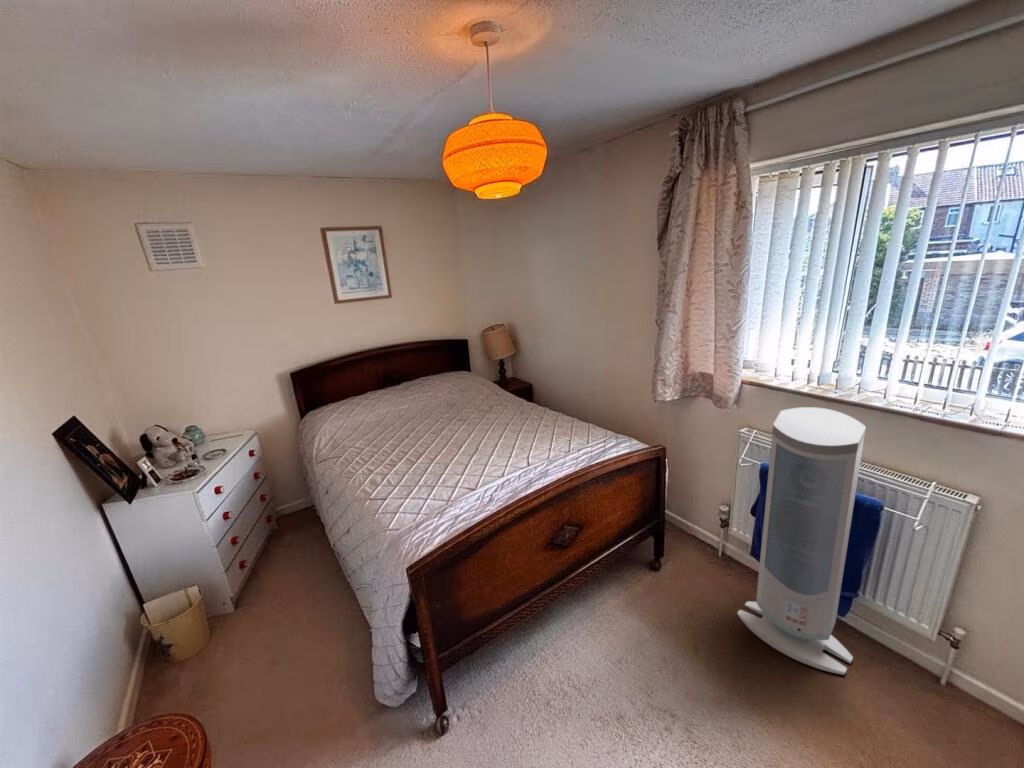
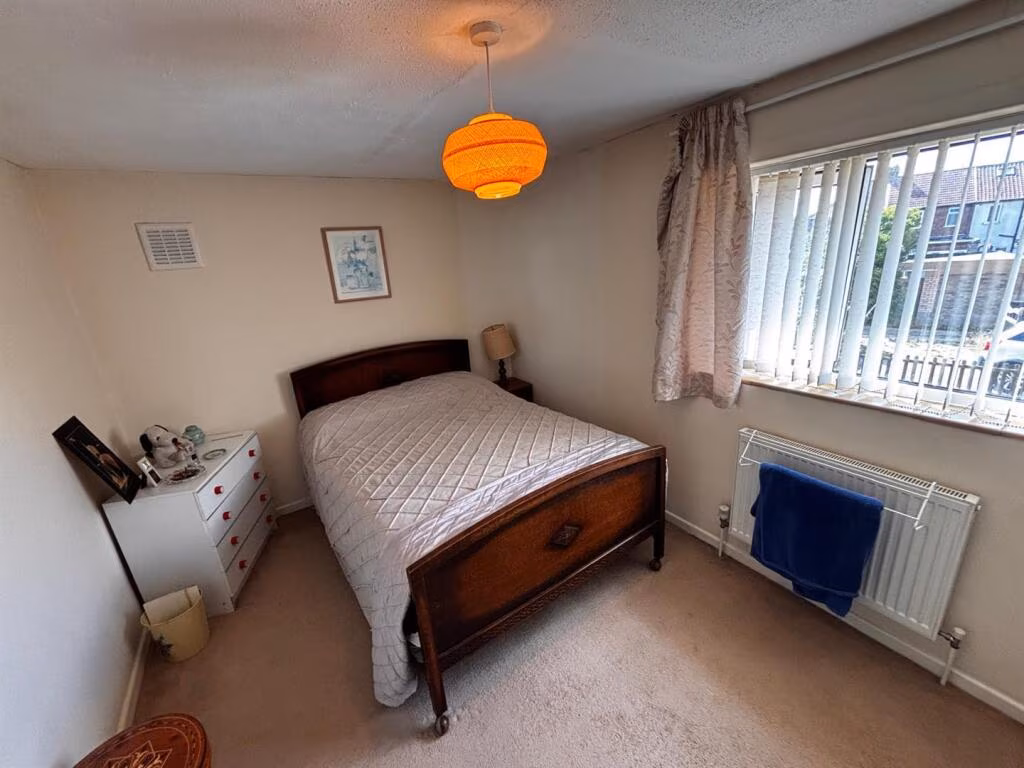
- air purifier [736,406,867,676]
